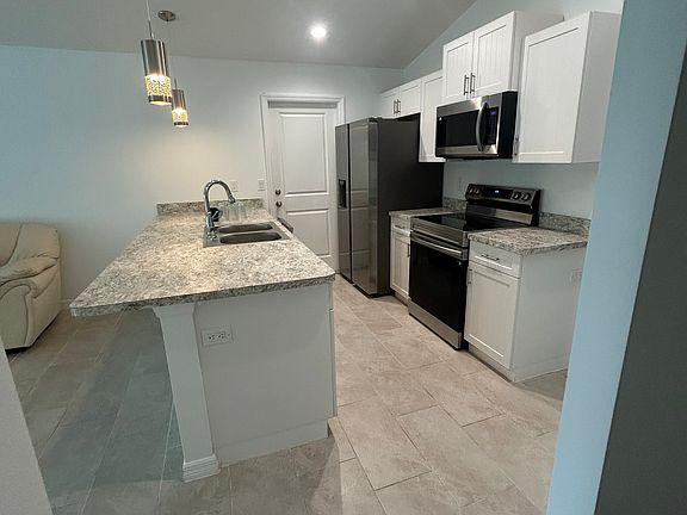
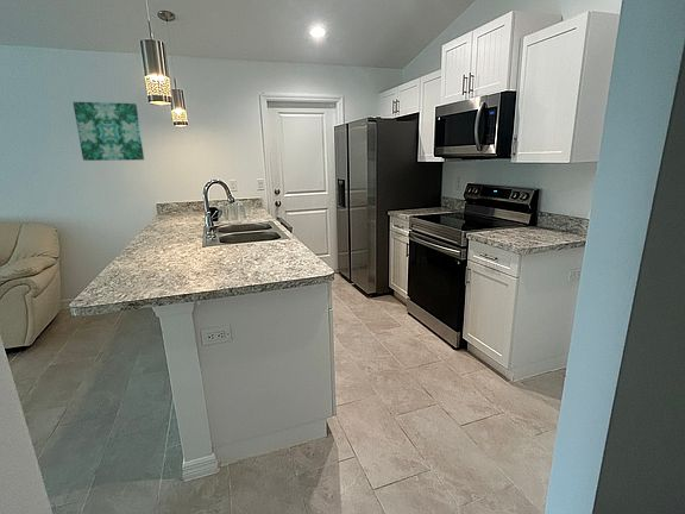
+ wall art [73,101,145,162]
